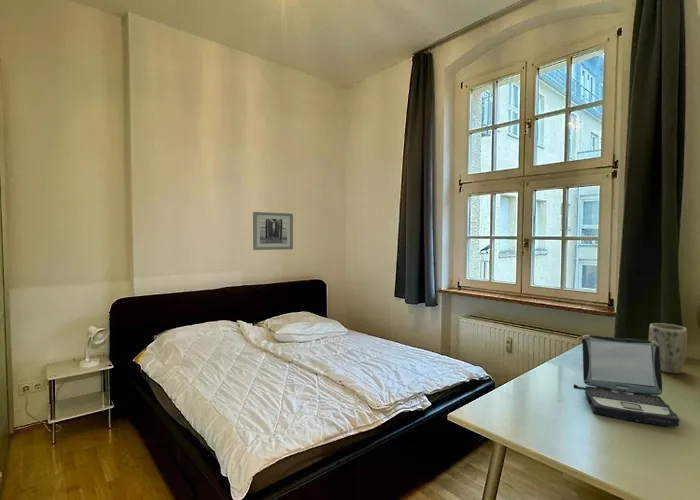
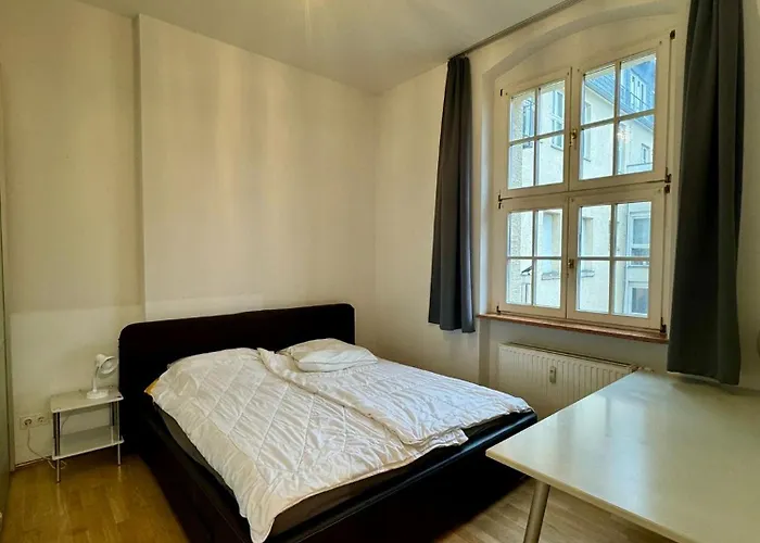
- laptop [573,334,680,427]
- wall art [252,211,294,251]
- plant pot [648,322,688,374]
